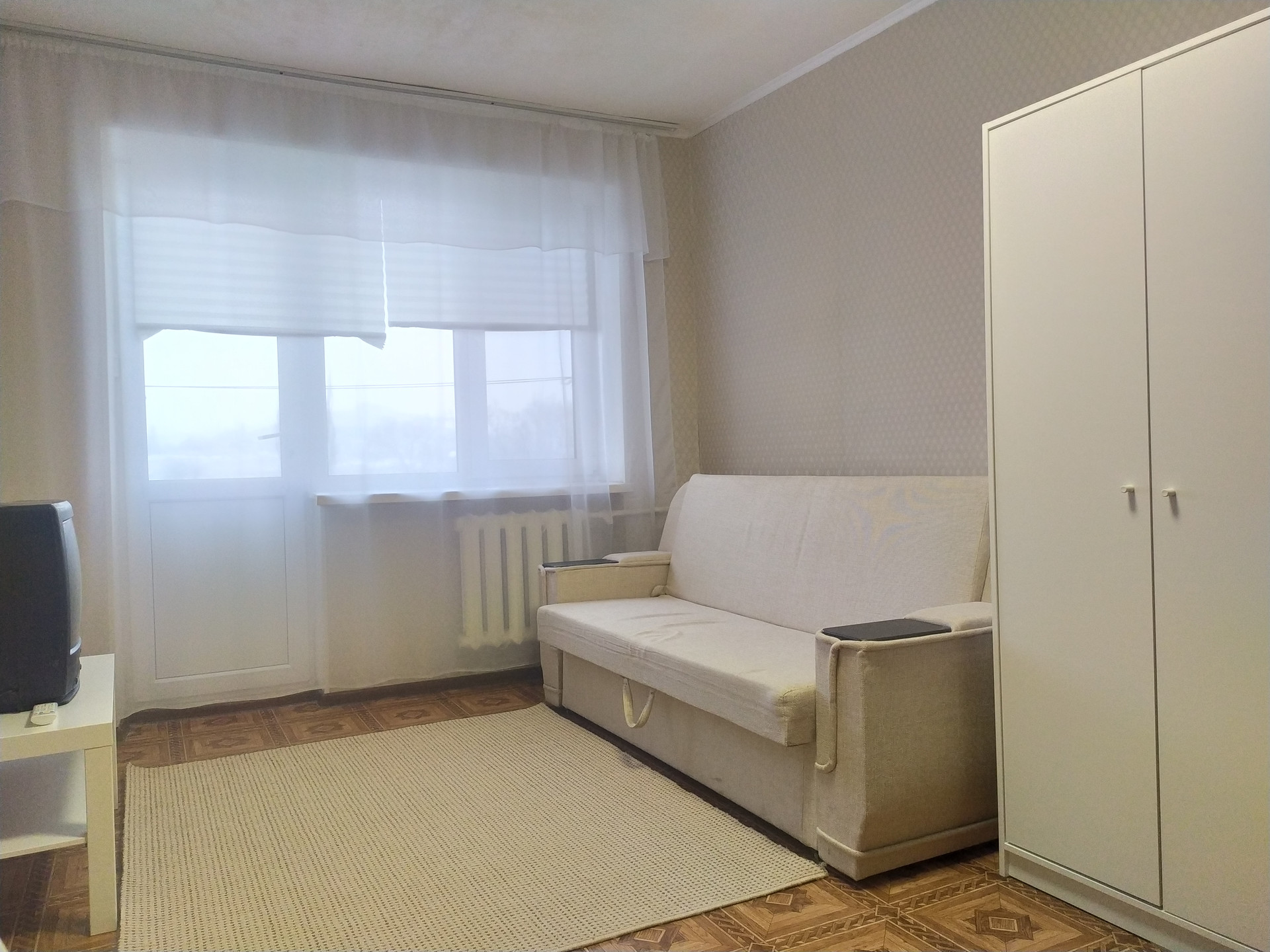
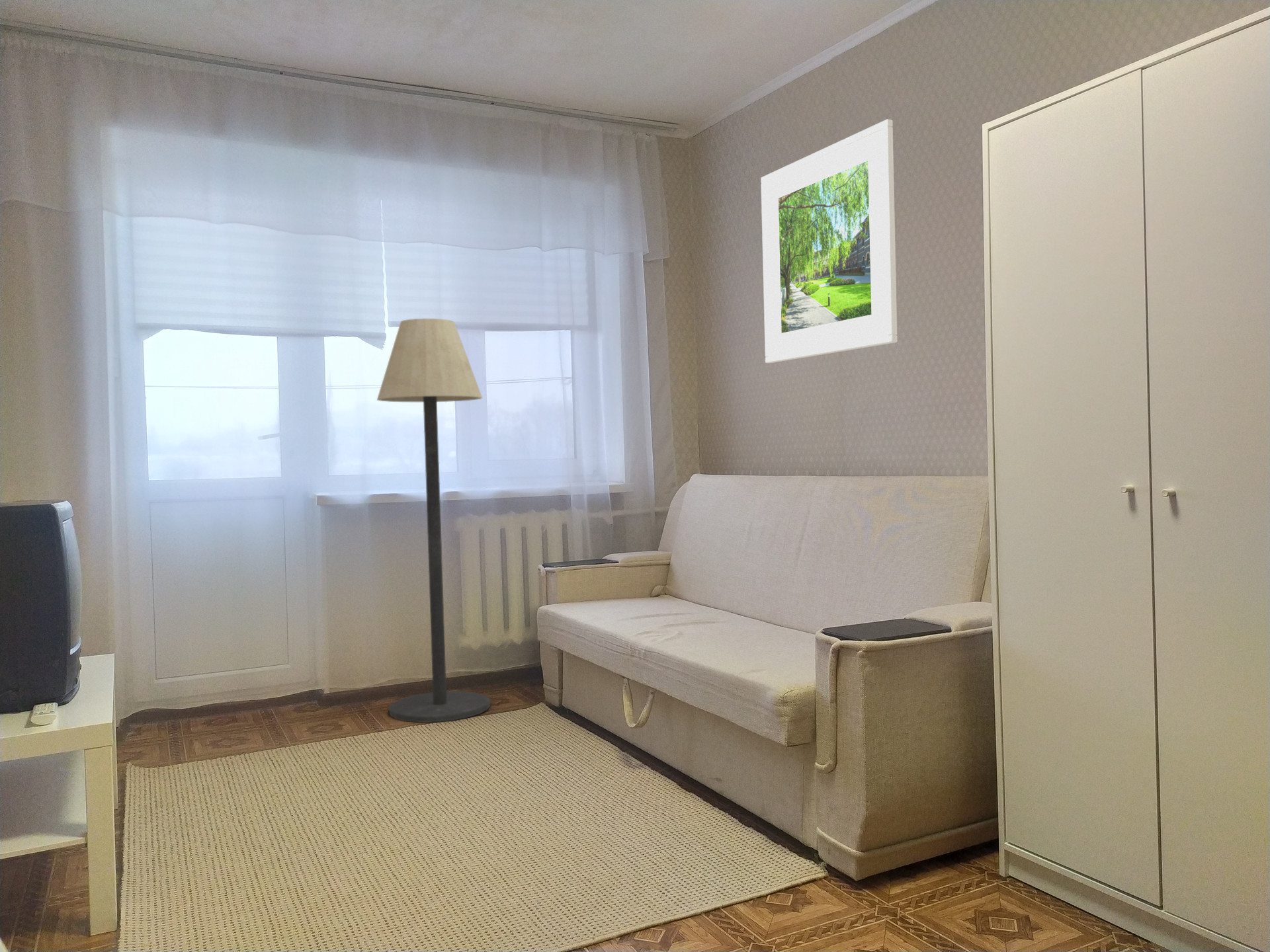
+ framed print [760,118,898,364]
+ floor lamp [376,318,491,723]
